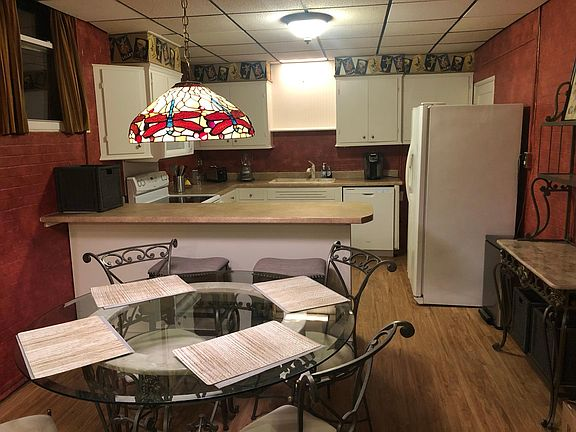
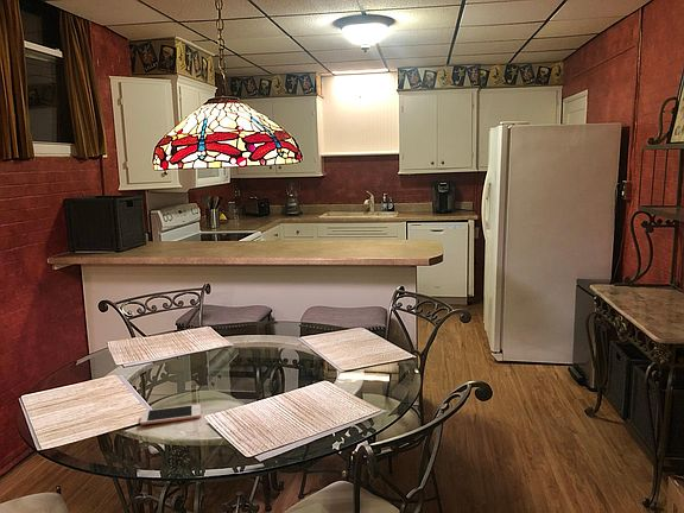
+ cell phone [139,403,202,426]
